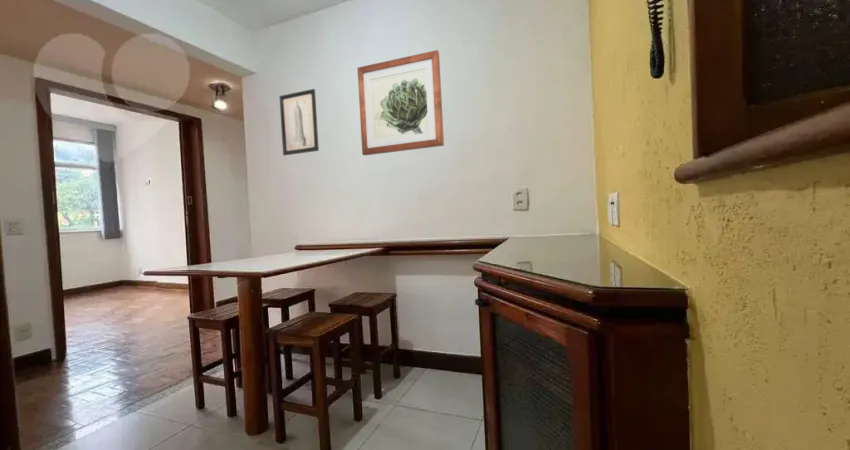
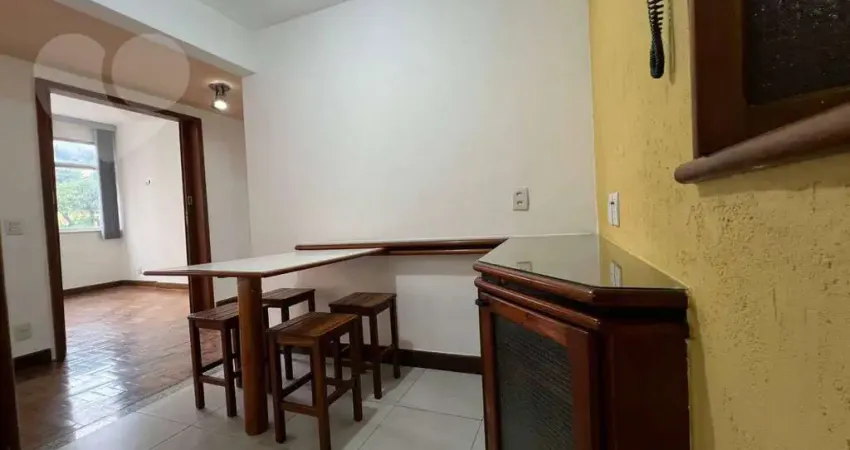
- wall art [278,88,320,157]
- wall art [356,49,445,156]
